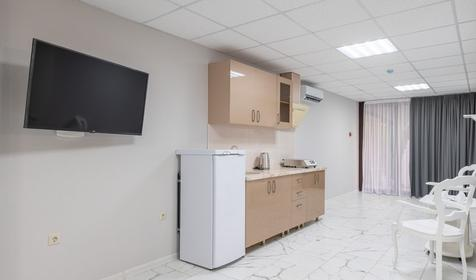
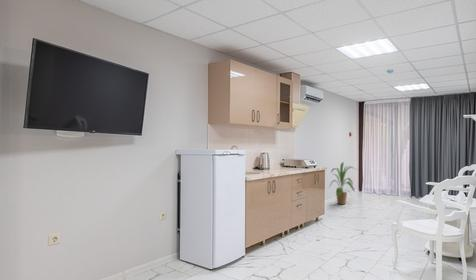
+ house plant [328,161,358,206]
